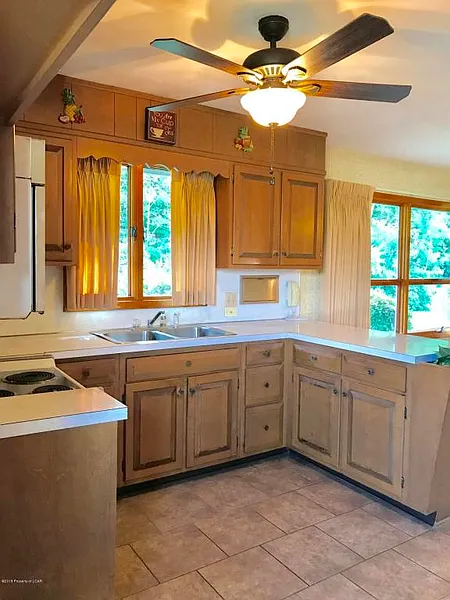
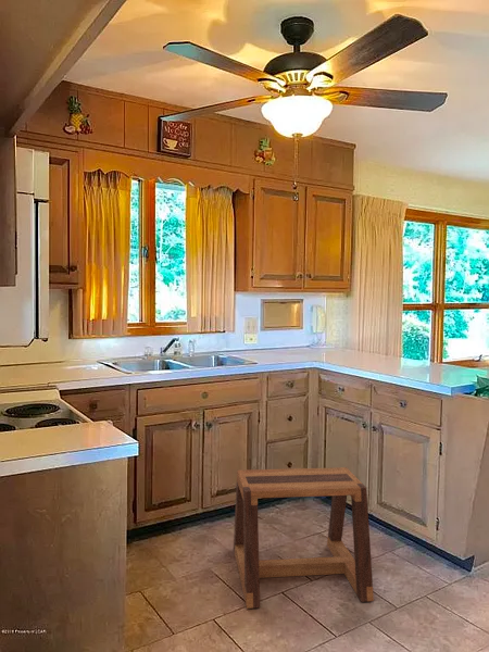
+ stool [233,466,375,610]
